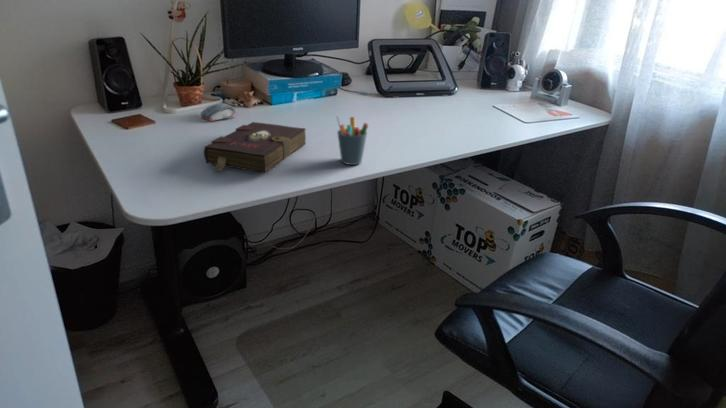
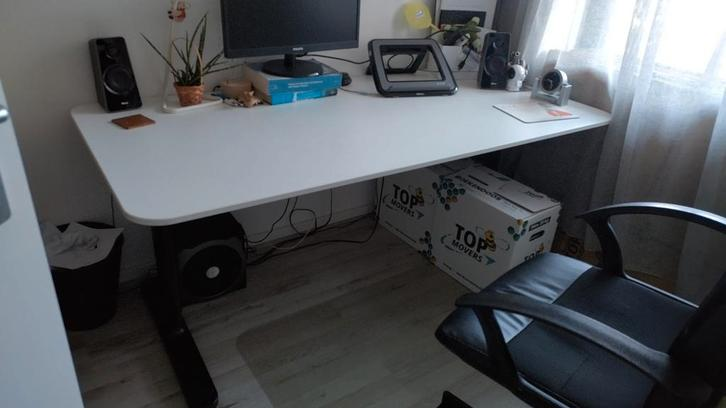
- pen holder [335,115,370,166]
- computer mouse [200,103,237,122]
- book [203,121,307,174]
